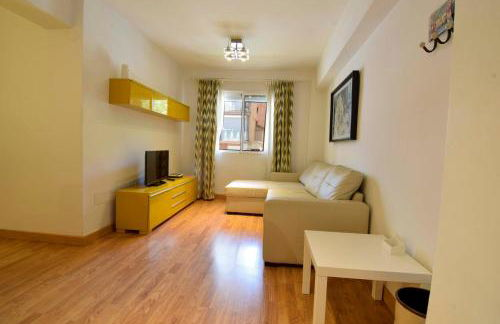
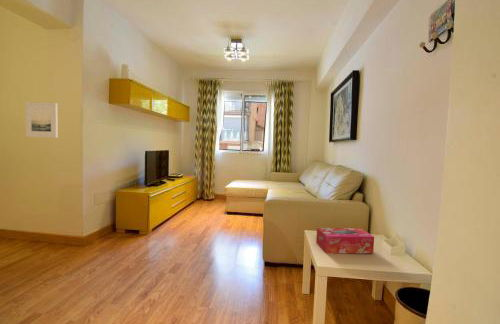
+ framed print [25,101,59,139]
+ tissue box [315,227,375,254]
